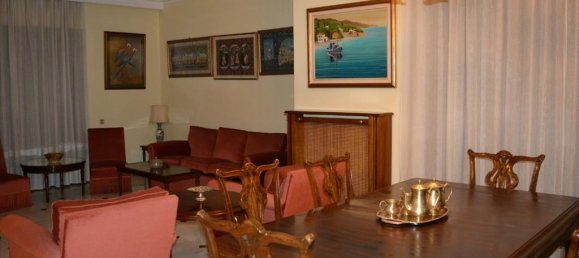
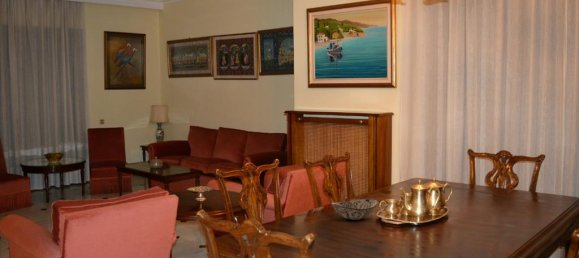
+ decorative bowl [330,198,379,221]
